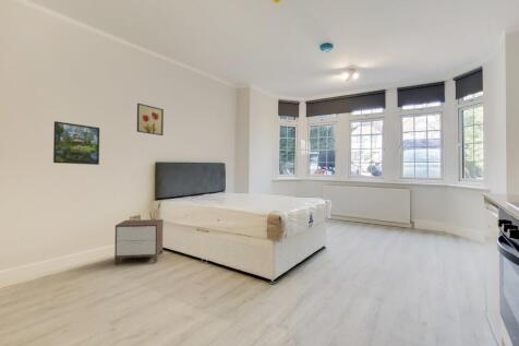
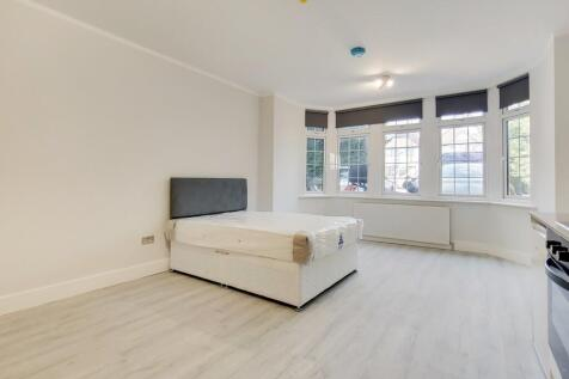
- nightstand [113,218,165,265]
- wall art [136,103,165,136]
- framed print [52,120,100,166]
